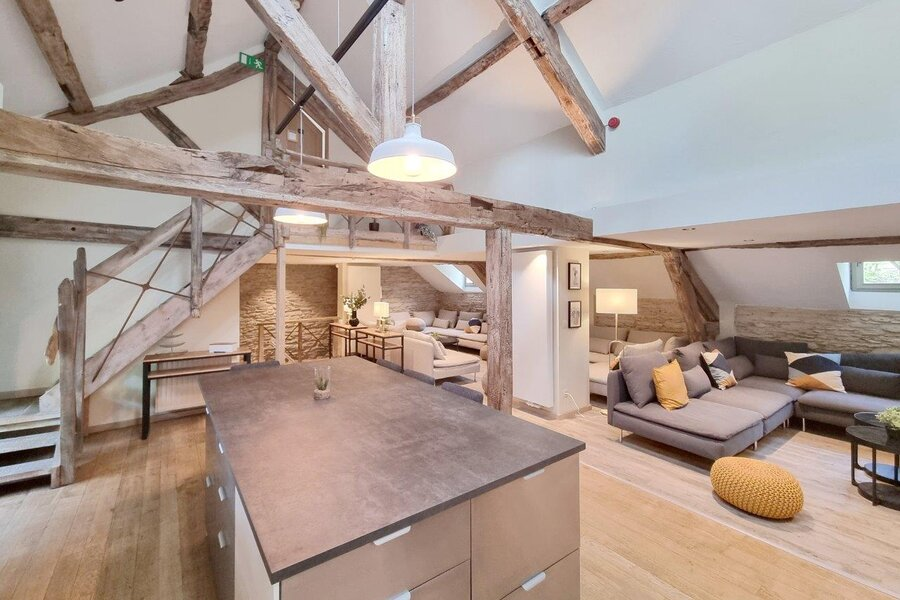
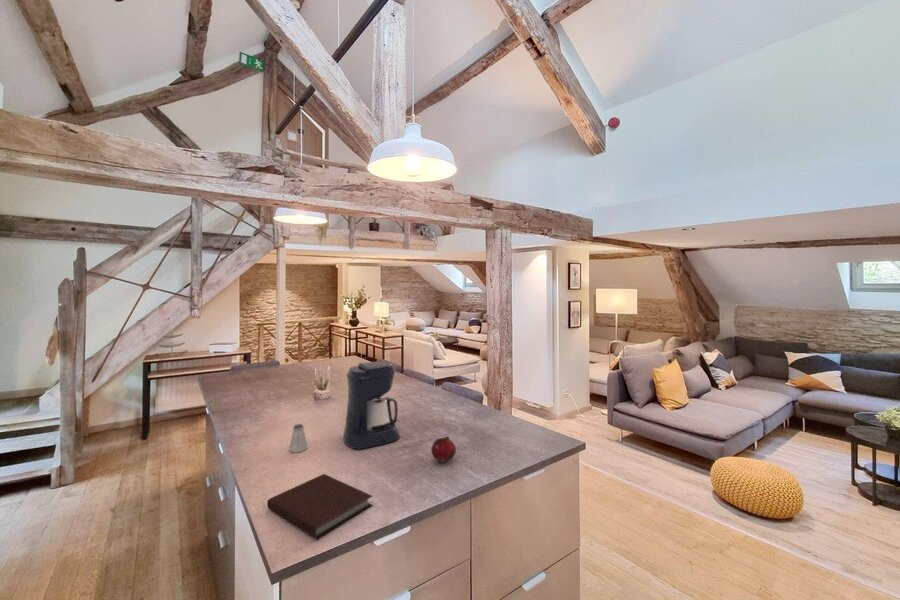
+ fruit [430,435,457,463]
+ coffee maker [342,361,401,450]
+ saltshaker [288,423,309,453]
+ notebook [266,473,374,540]
